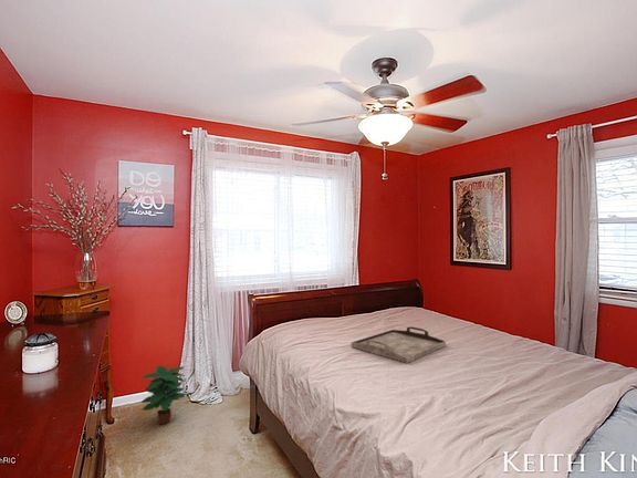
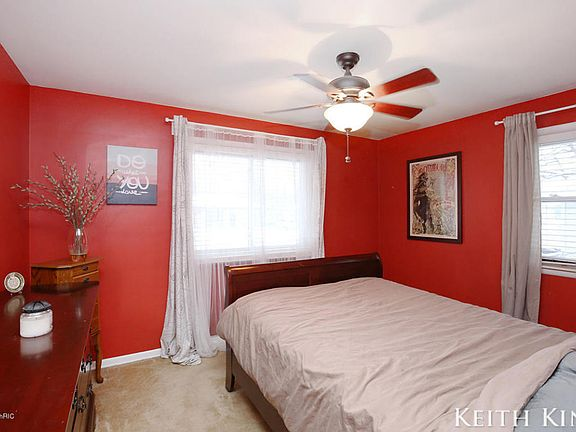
- potted plant [140,365,187,426]
- serving tray [351,325,447,364]
